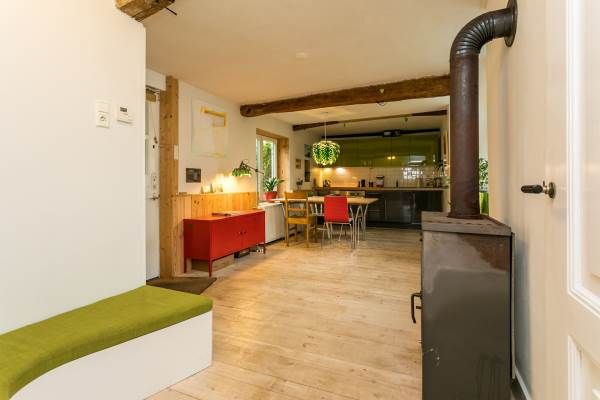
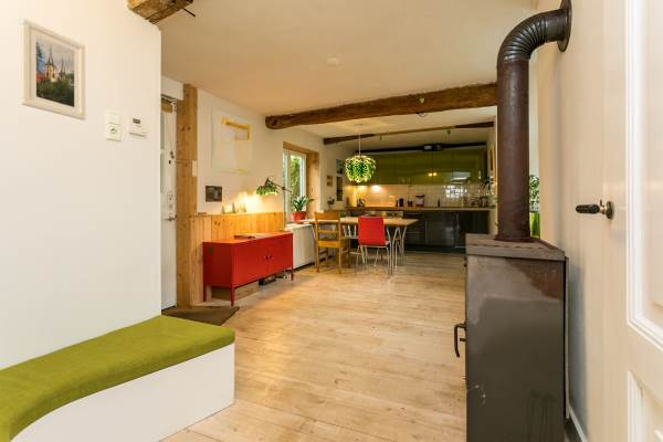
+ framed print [19,17,86,122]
